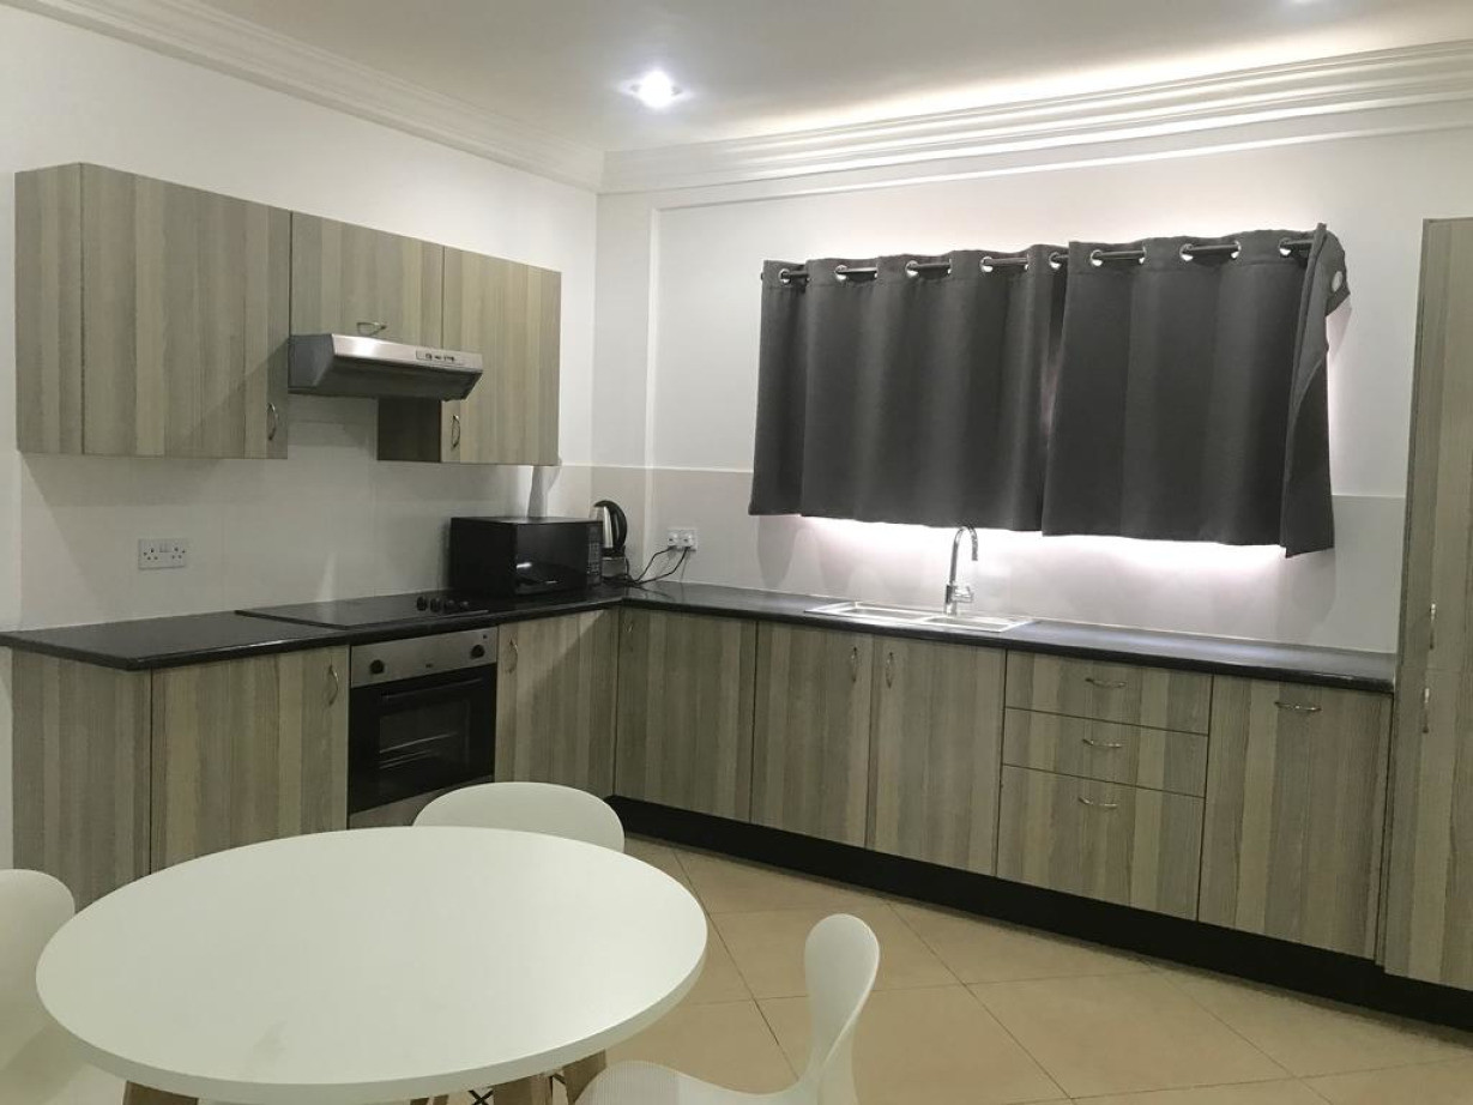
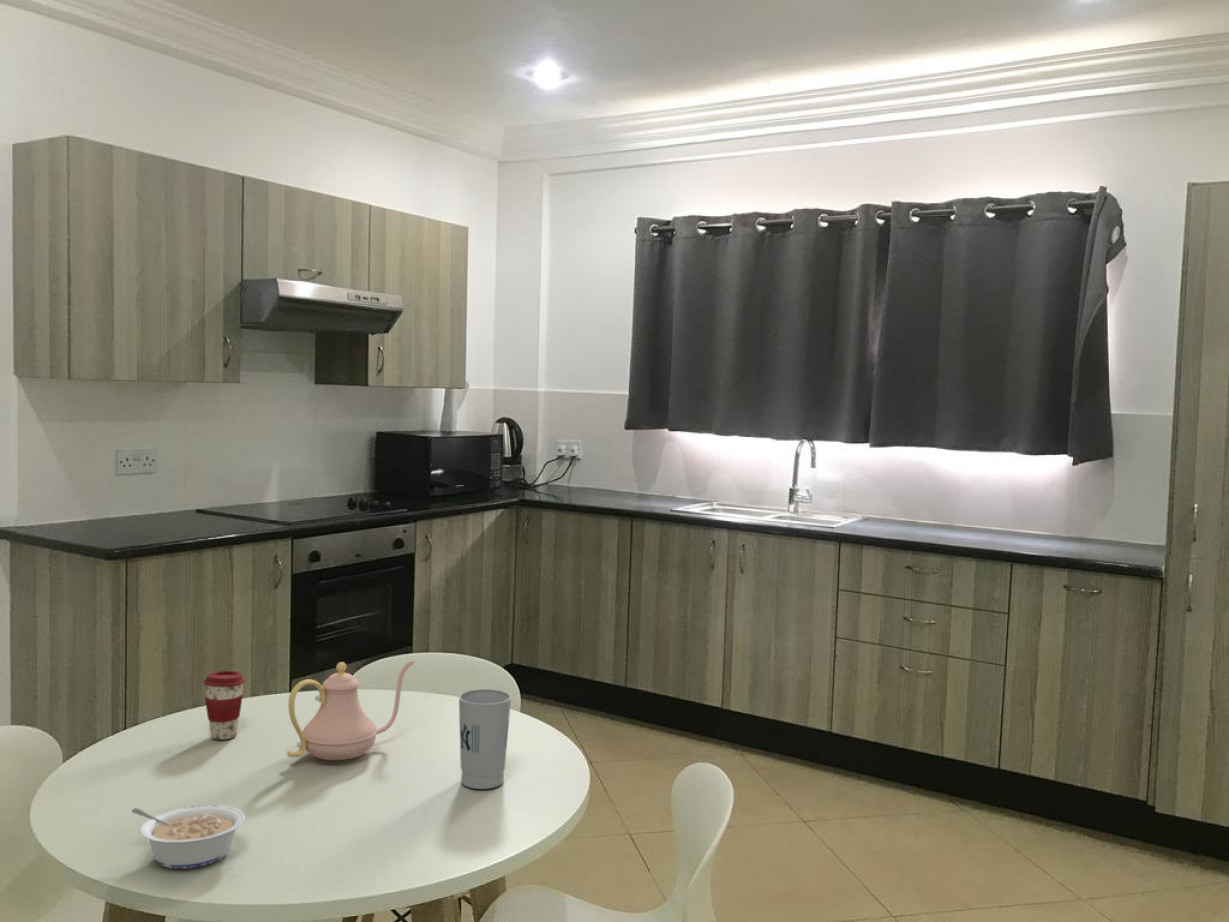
+ legume [130,805,246,870]
+ coffee cup [202,670,246,741]
+ cup [458,688,513,790]
+ teapot [286,660,417,761]
